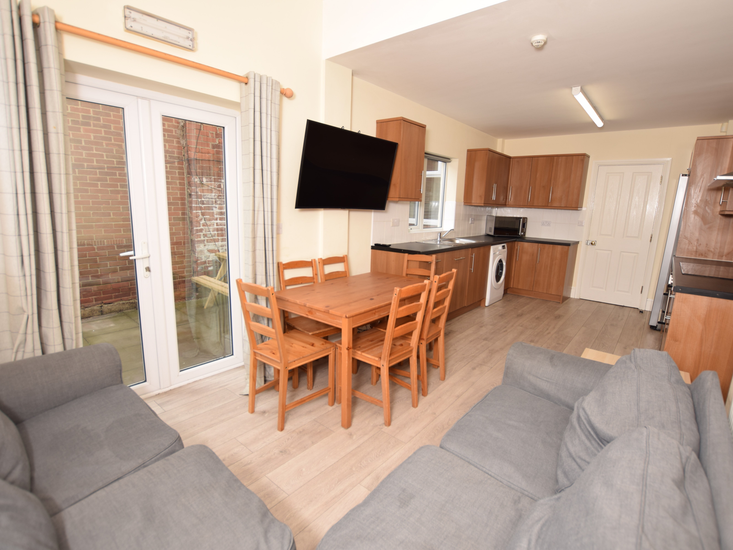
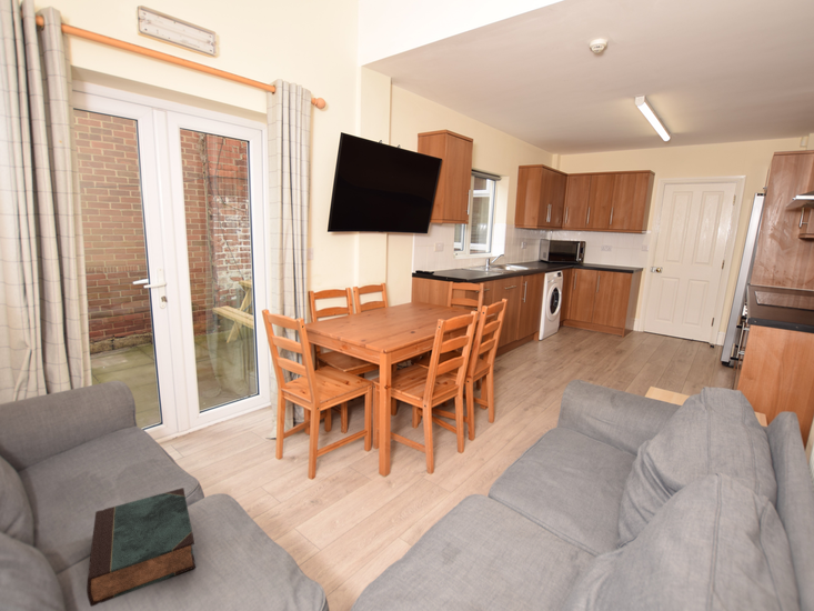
+ book [86,487,197,608]
